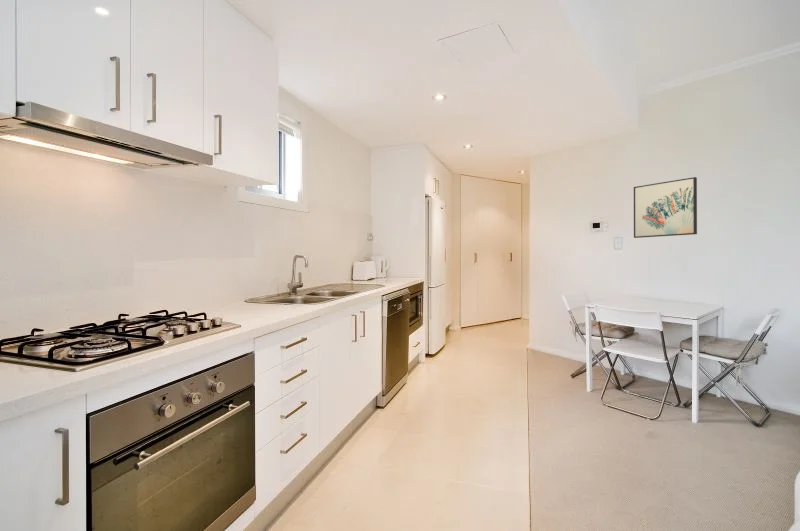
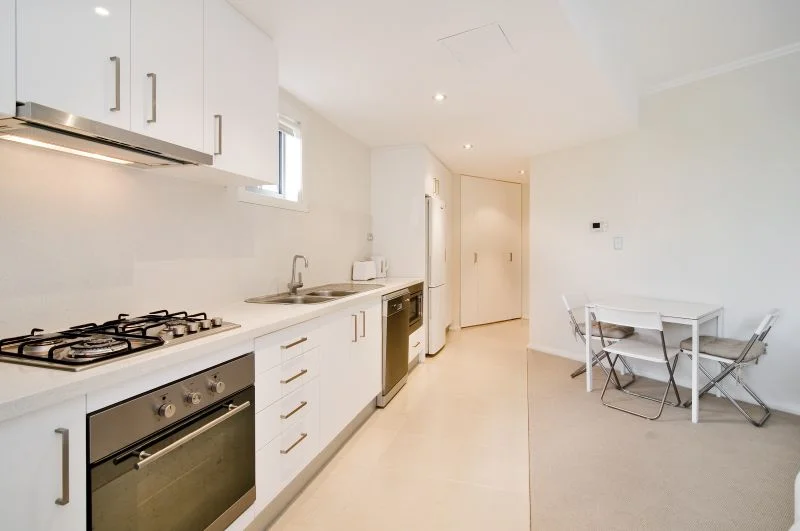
- wall art [633,176,698,239]
